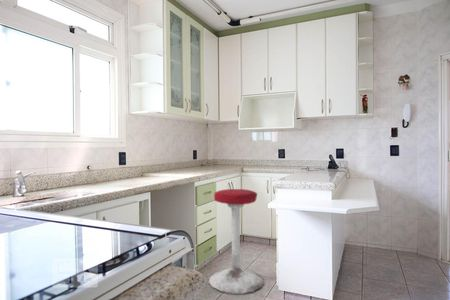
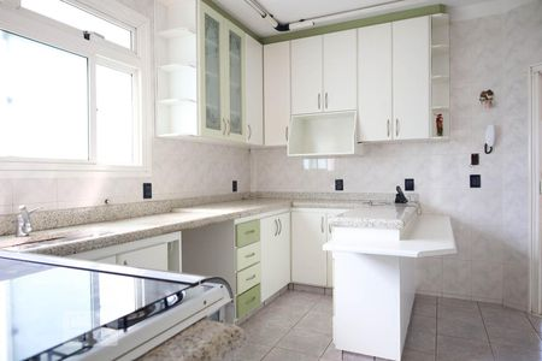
- stool [208,188,265,295]
